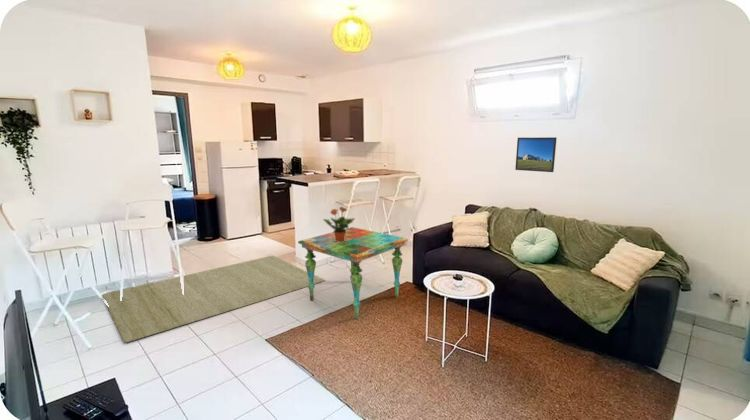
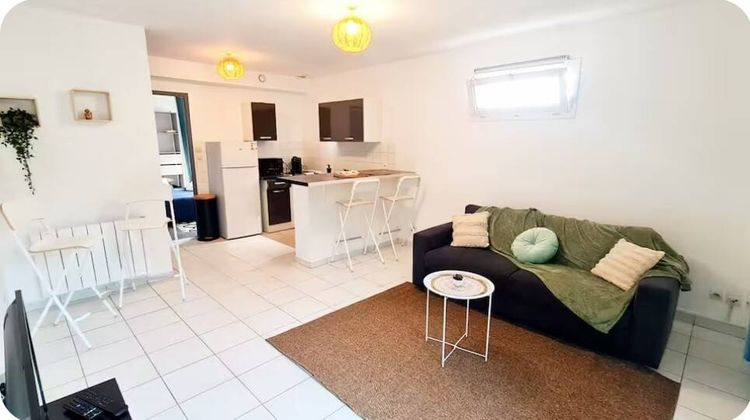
- rug [101,255,326,343]
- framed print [514,136,558,173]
- side table [297,226,409,320]
- potted plant [322,206,356,242]
